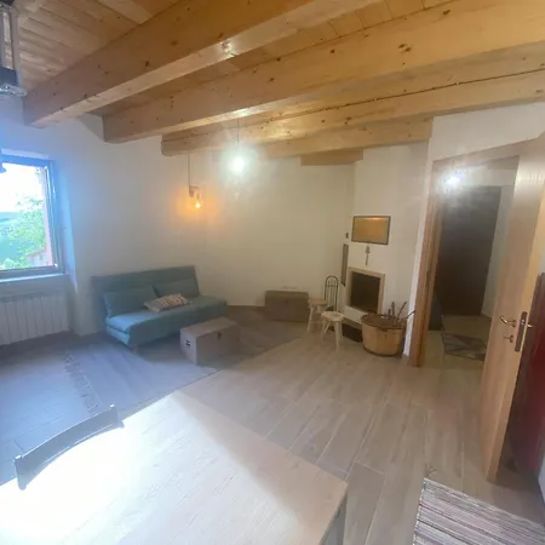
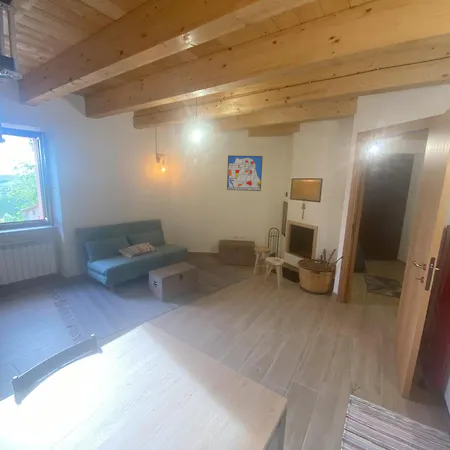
+ wall art [226,155,264,192]
